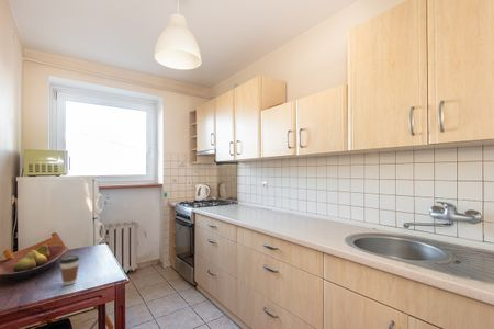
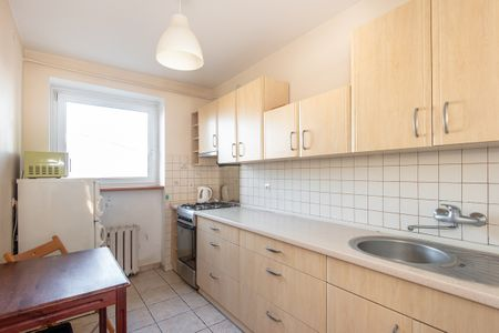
- coffee cup [58,254,80,286]
- fruit bowl [0,243,69,282]
